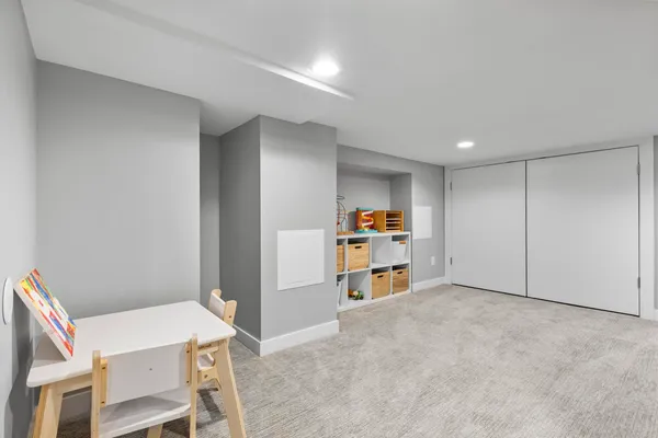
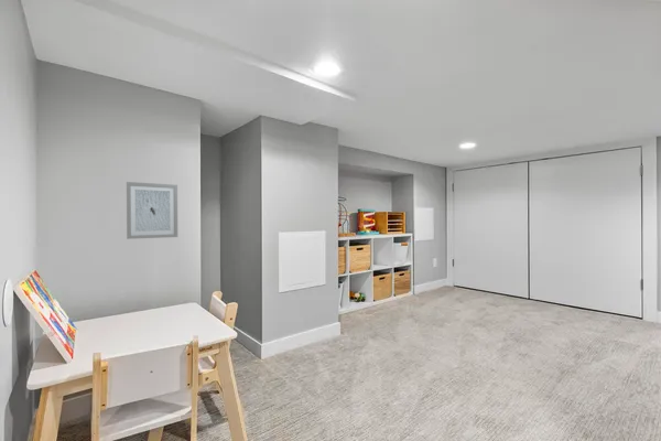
+ wall art [126,181,178,240]
